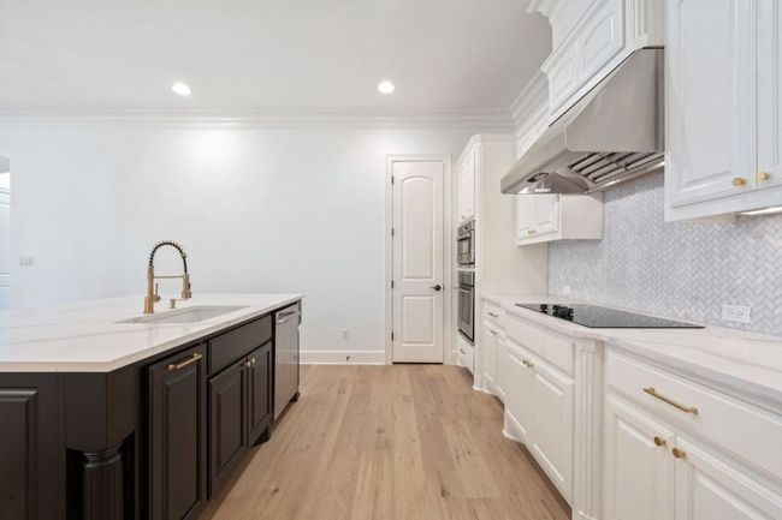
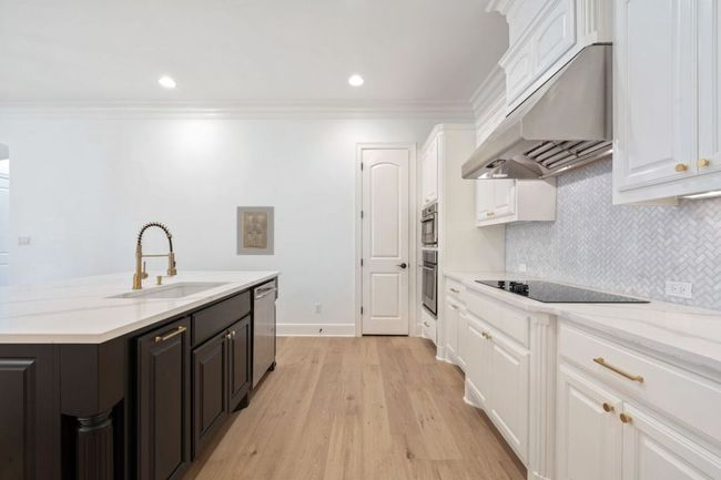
+ relief plaque [235,205,275,256]
